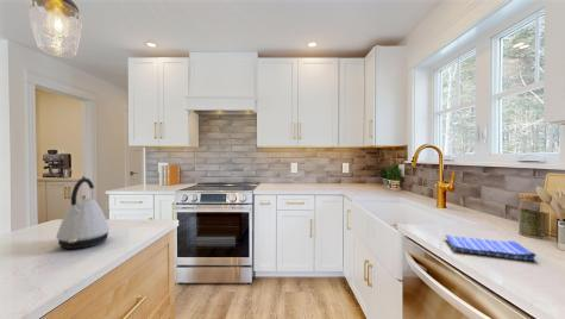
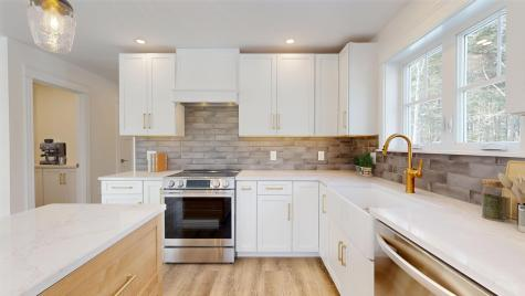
- kettle [55,177,111,250]
- dish towel [445,233,538,262]
